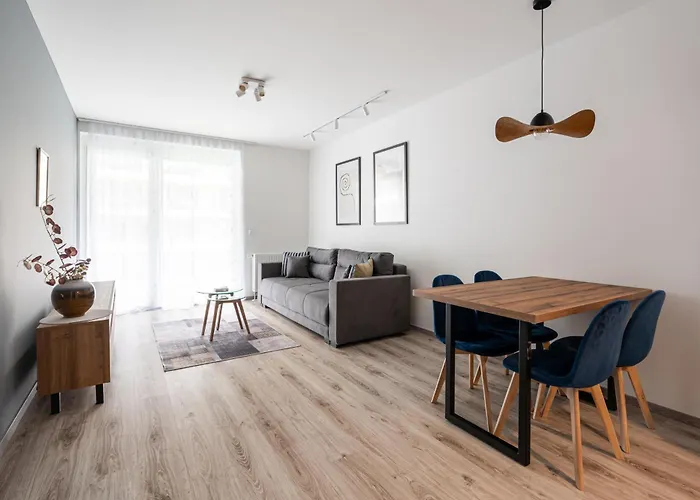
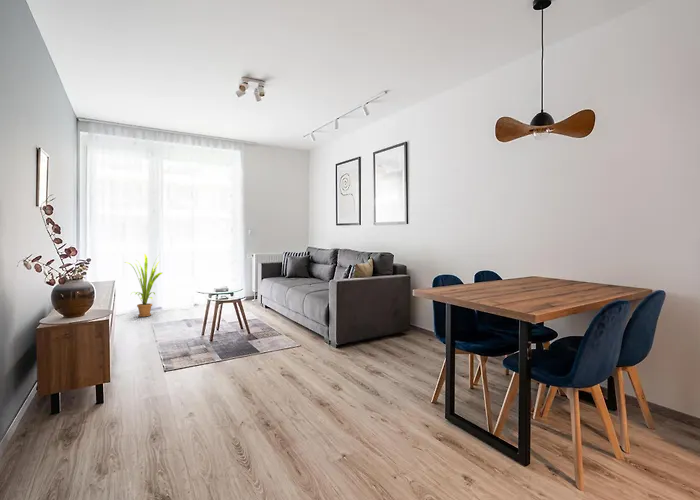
+ house plant [124,253,163,318]
